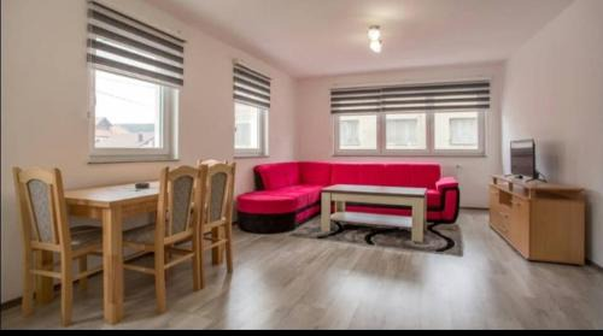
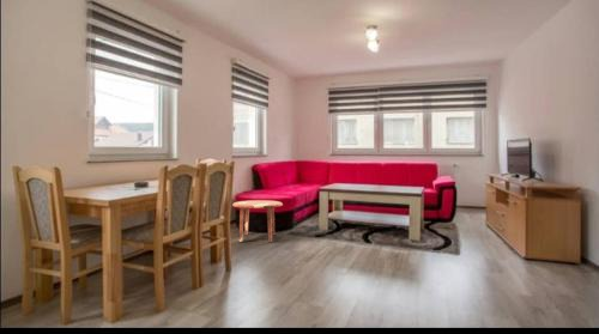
+ side table [231,199,284,243]
